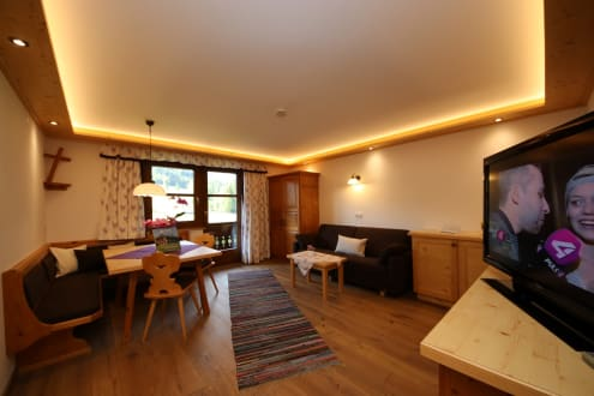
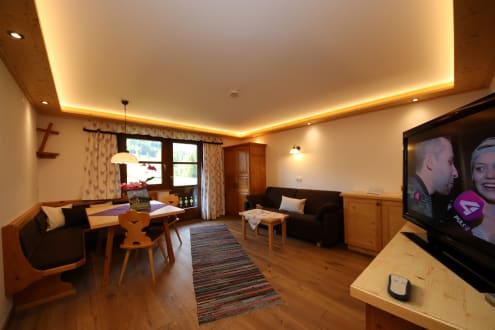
+ remote control [386,273,411,301]
